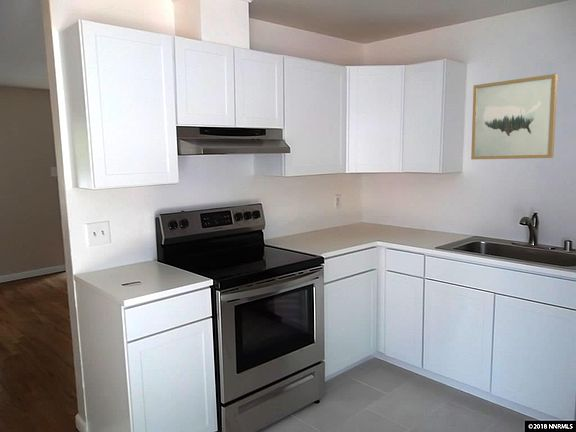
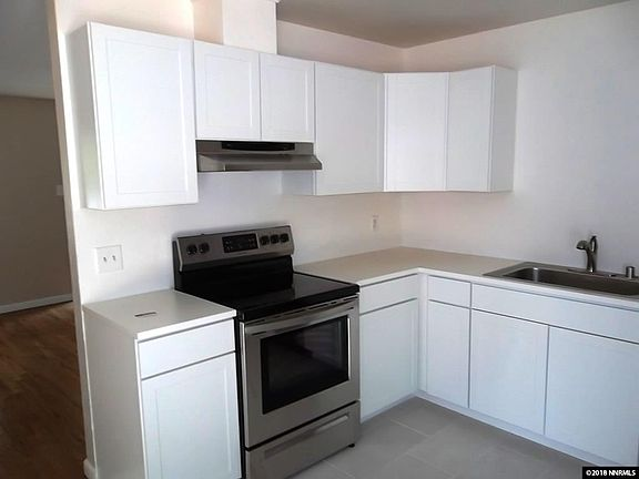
- wall art [470,73,559,160]
